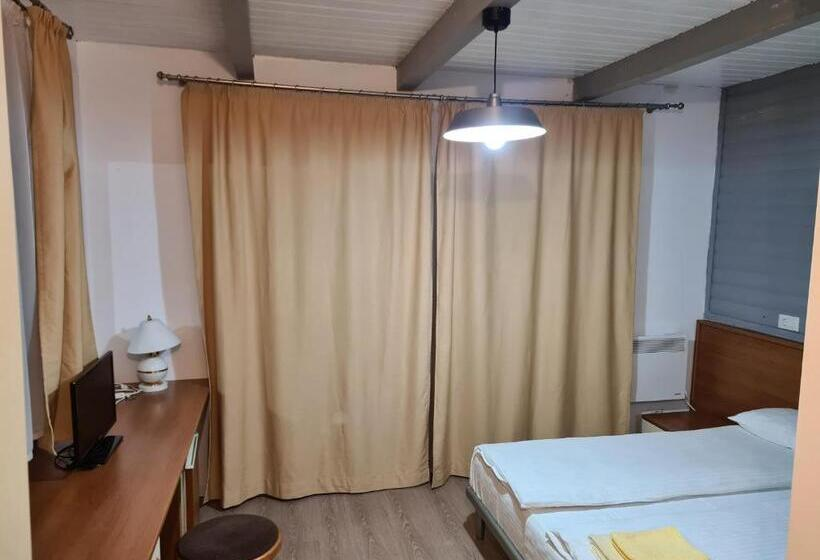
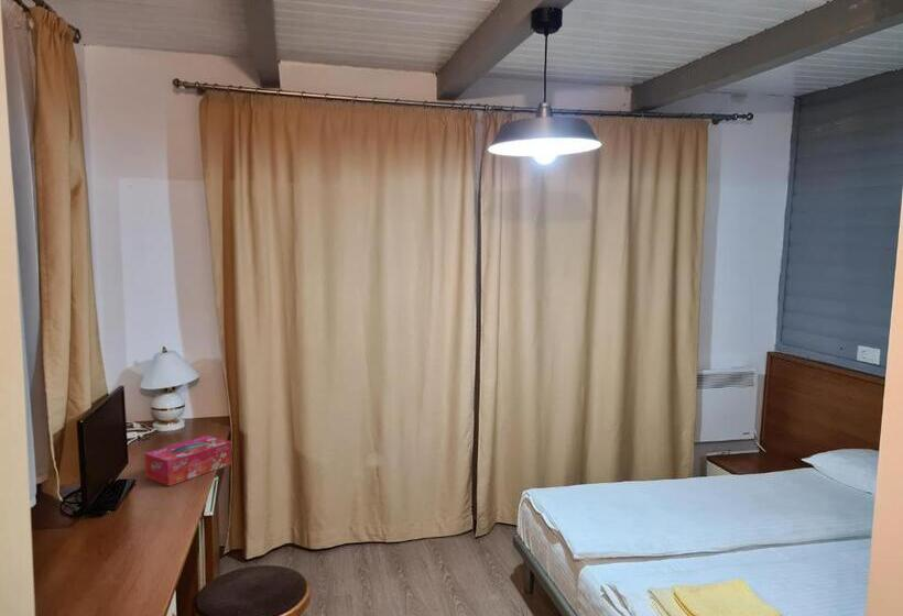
+ tissue box [144,435,232,487]
